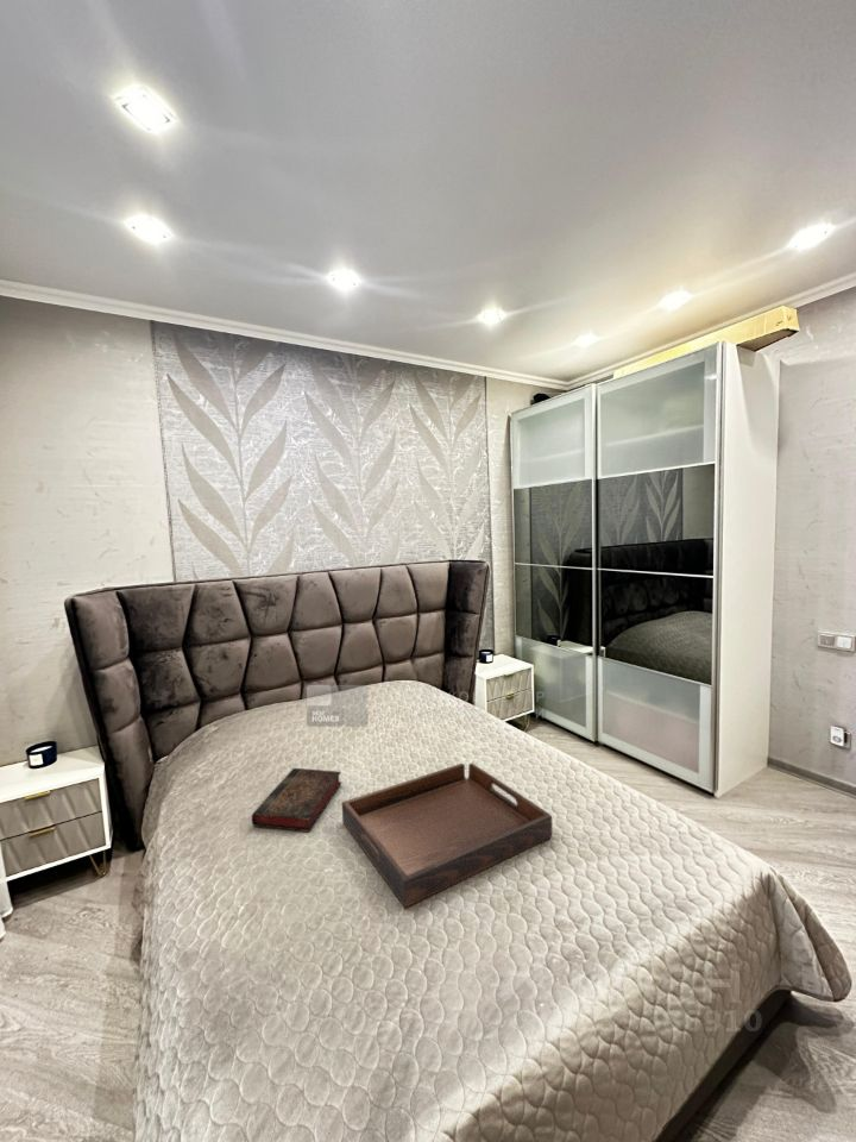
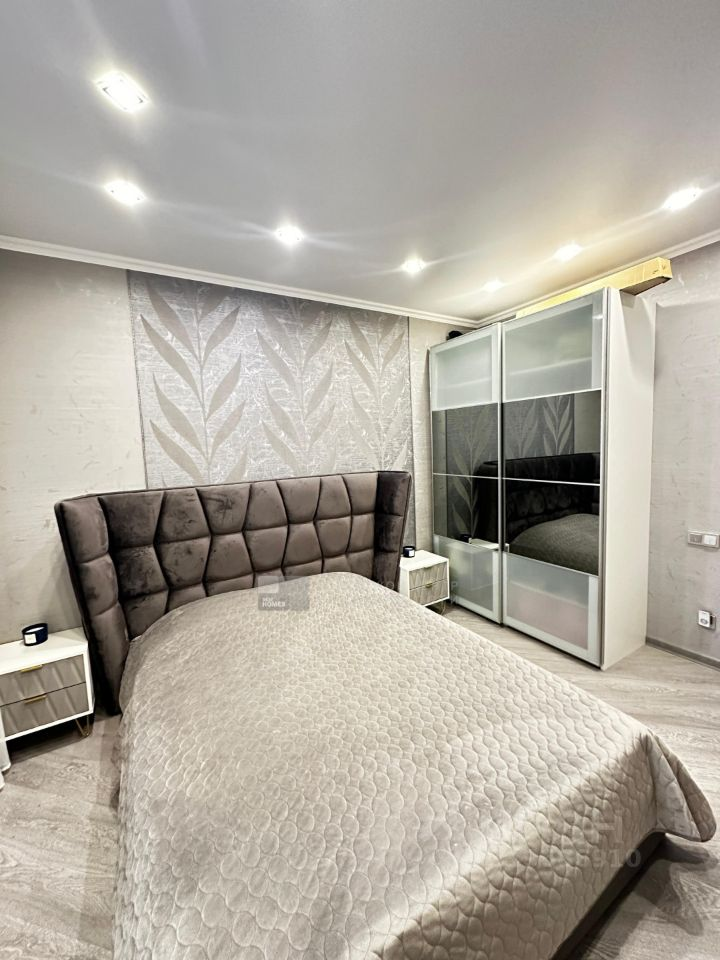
- book [251,767,342,833]
- serving tray [341,763,553,909]
